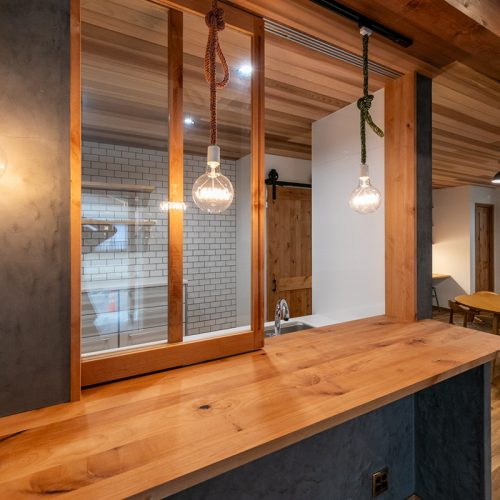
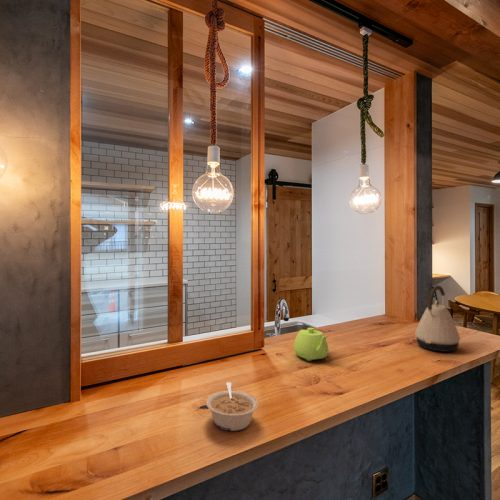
+ legume [205,381,259,432]
+ kettle [414,285,461,353]
+ teapot [293,327,330,362]
